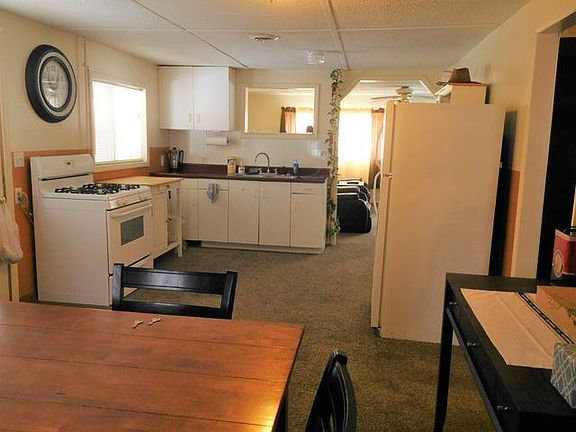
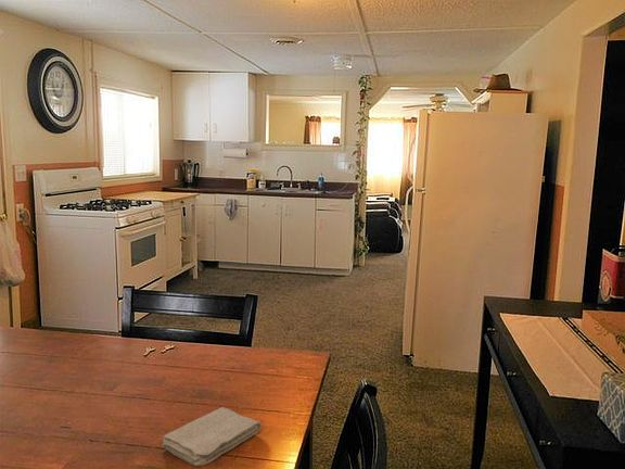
+ washcloth [161,406,263,467]
